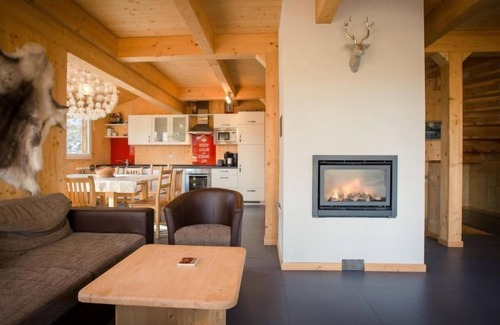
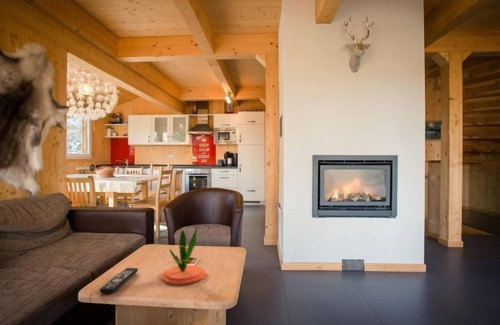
+ plant [160,227,207,286]
+ remote control [99,267,139,295]
